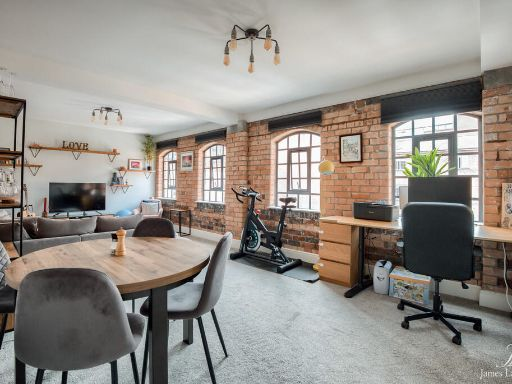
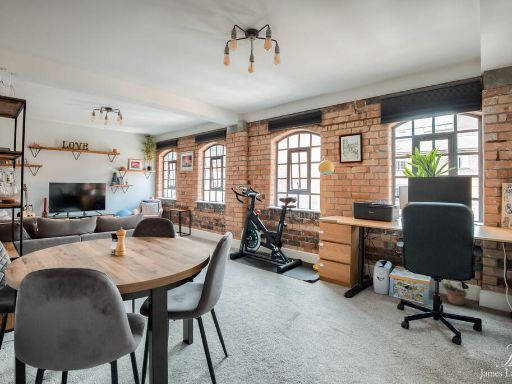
+ potted plant [440,279,471,306]
